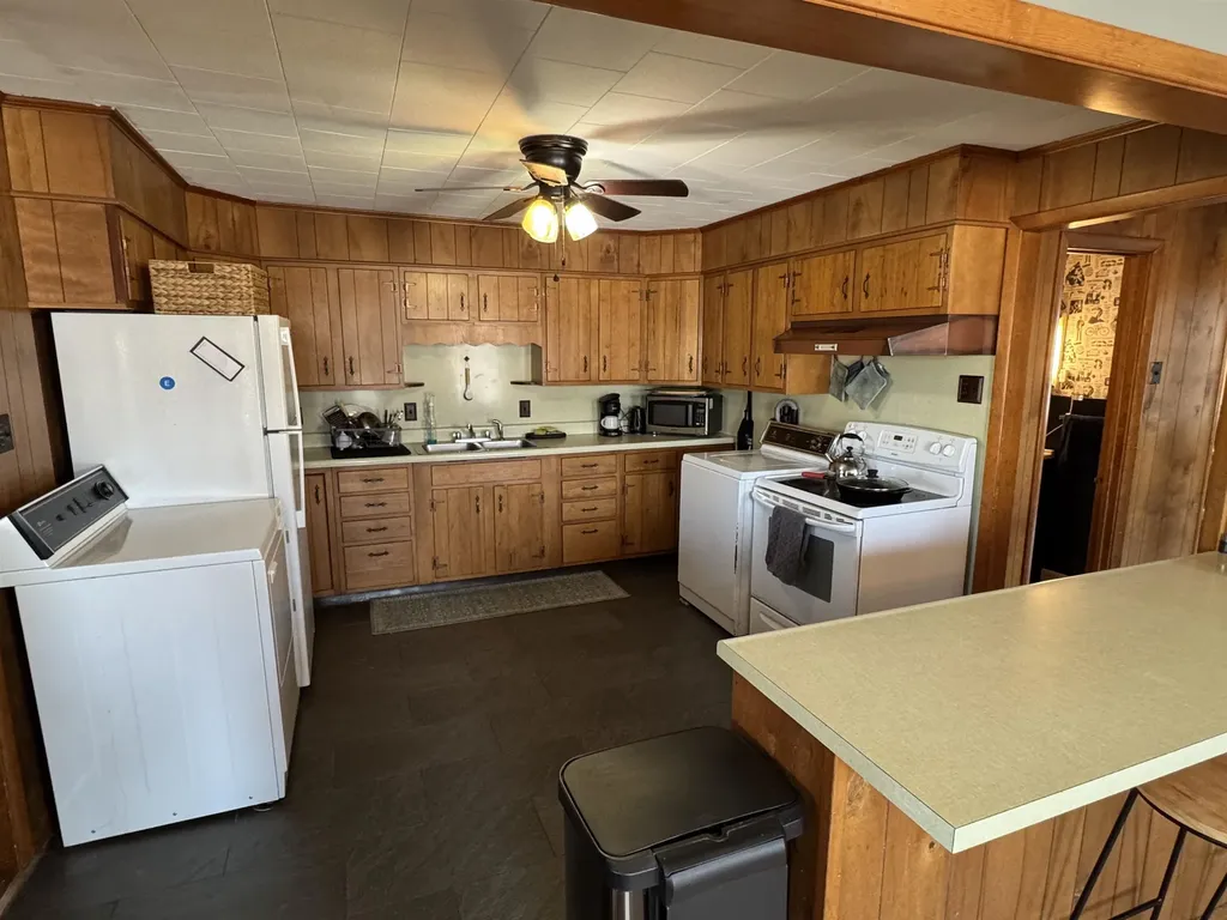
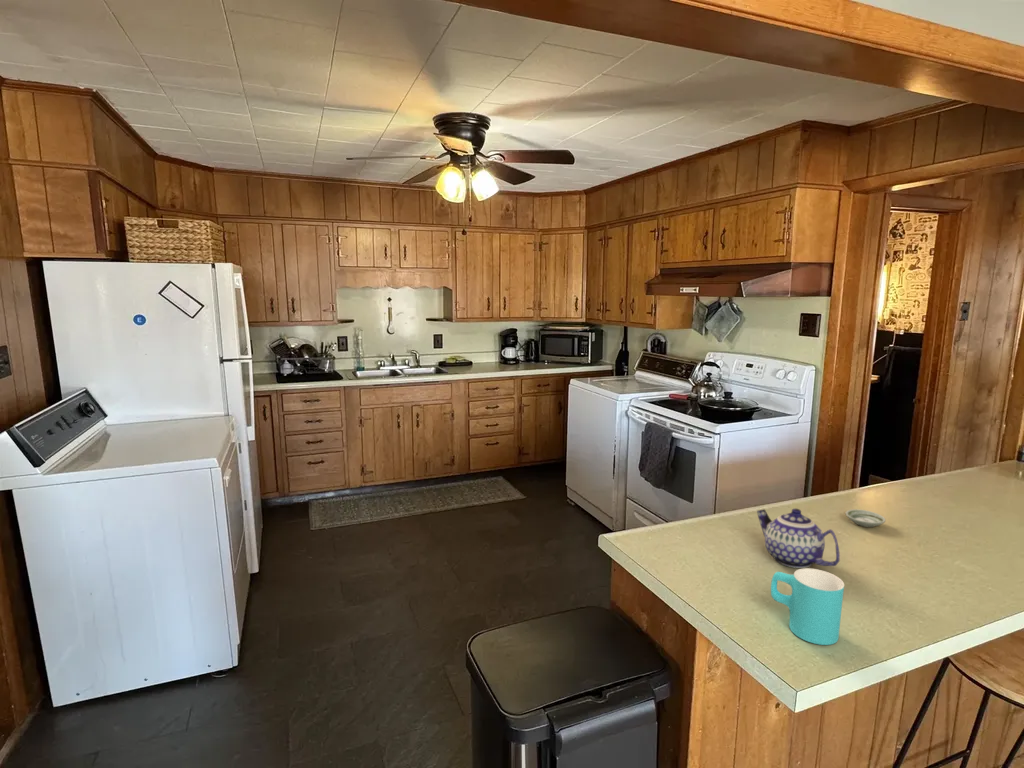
+ saucer [845,508,887,528]
+ teapot [756,508,841,569]
+ cup [770,567,845,646]
